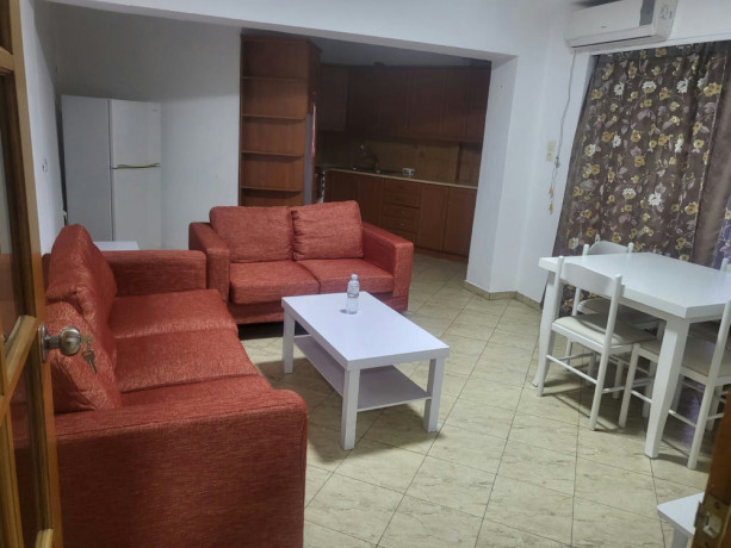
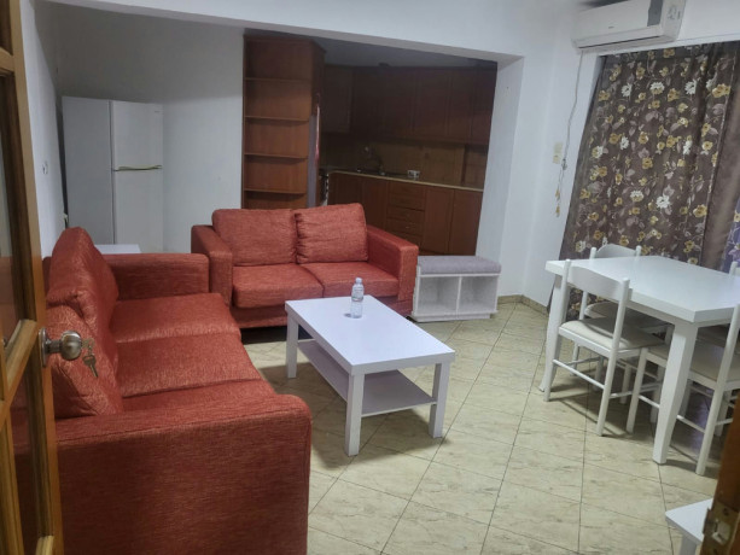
+ bench [409,255,505,323]
